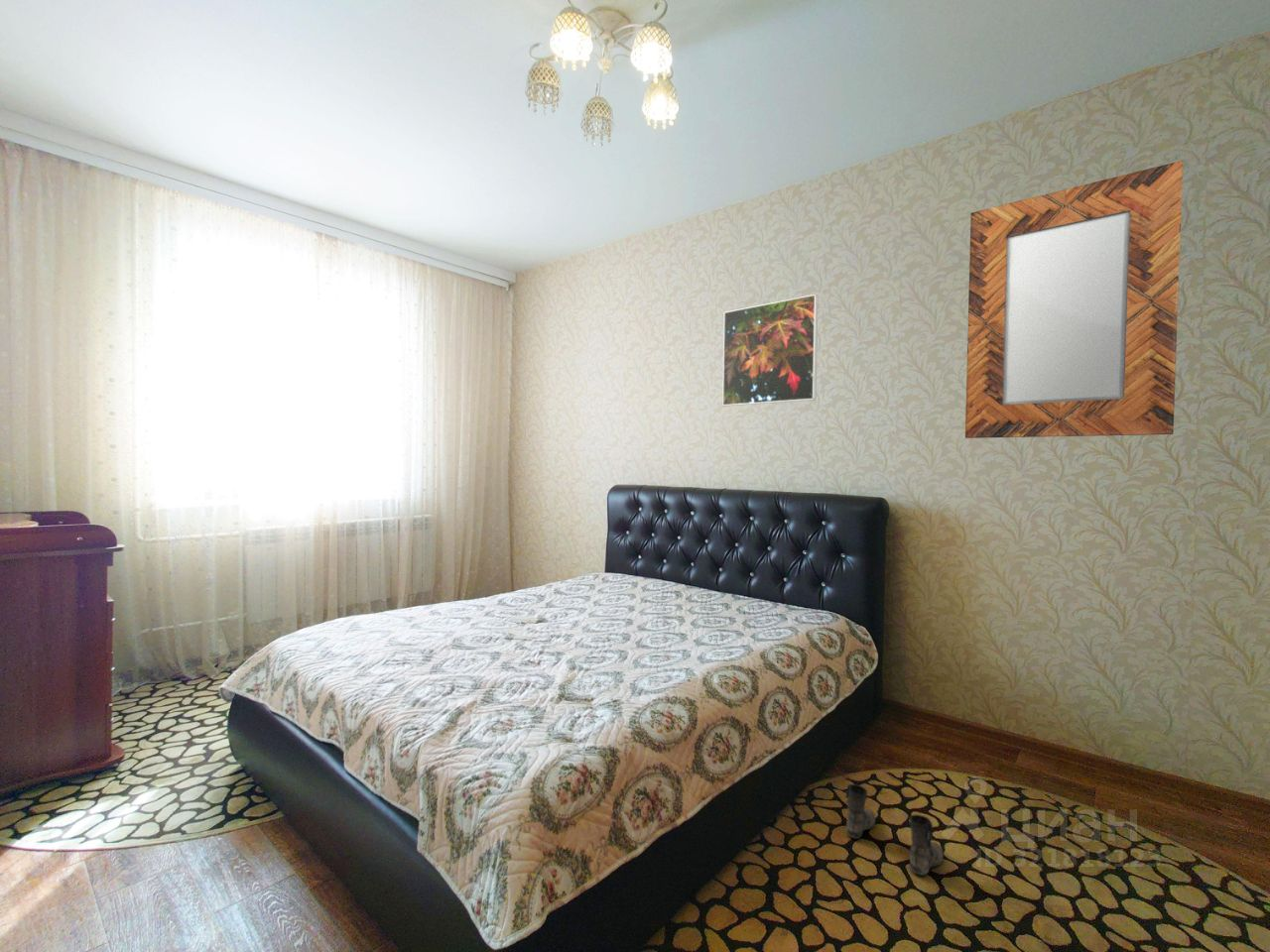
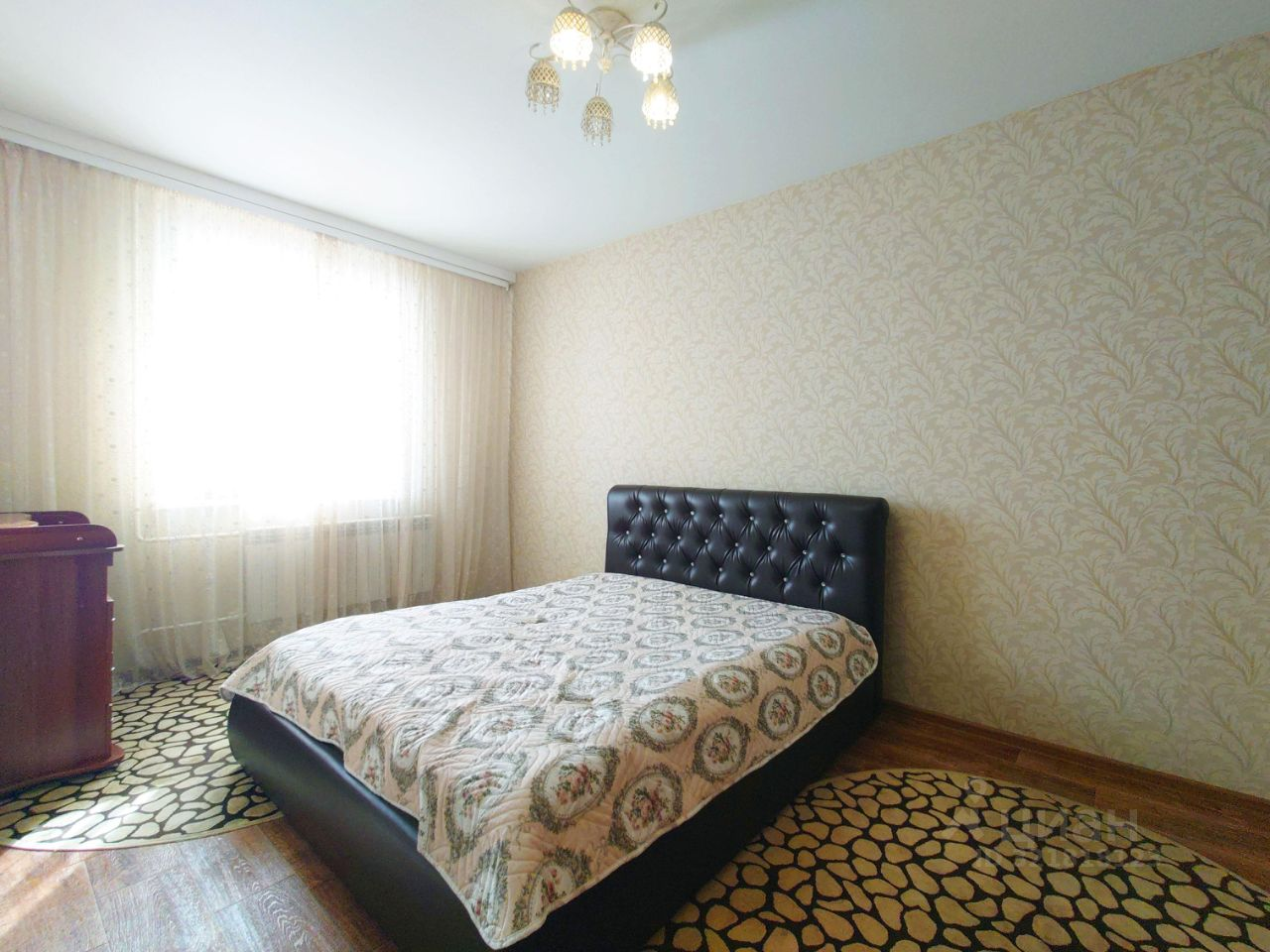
- boots [844,783,945,877]
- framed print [721,294,819,407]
- home mirror [964,160,1184,439]
